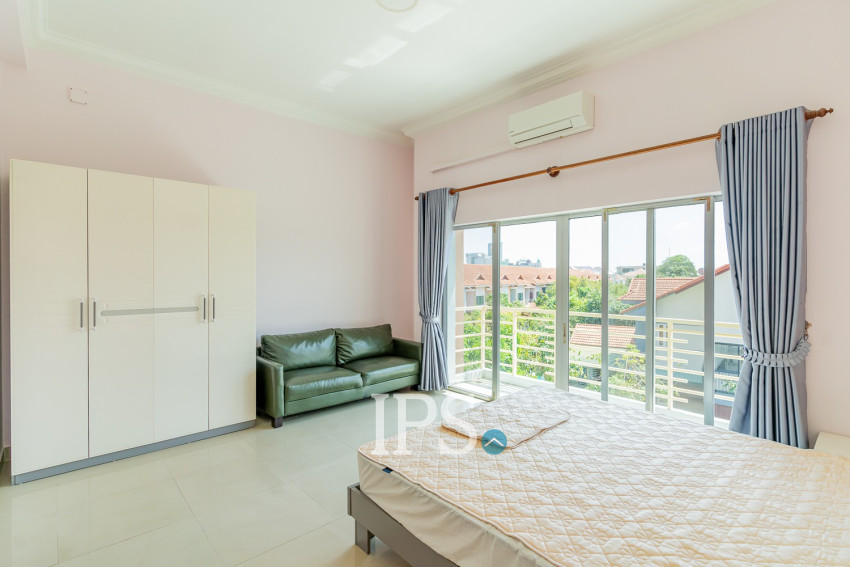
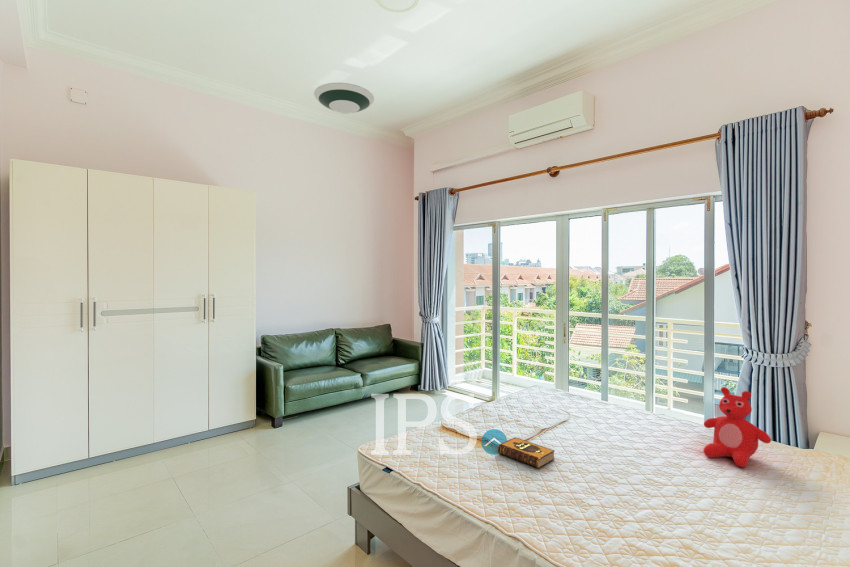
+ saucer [313,82,375,115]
+ teddy bear [702,386,772,468]
+ hardback book [496,436,556,469]
